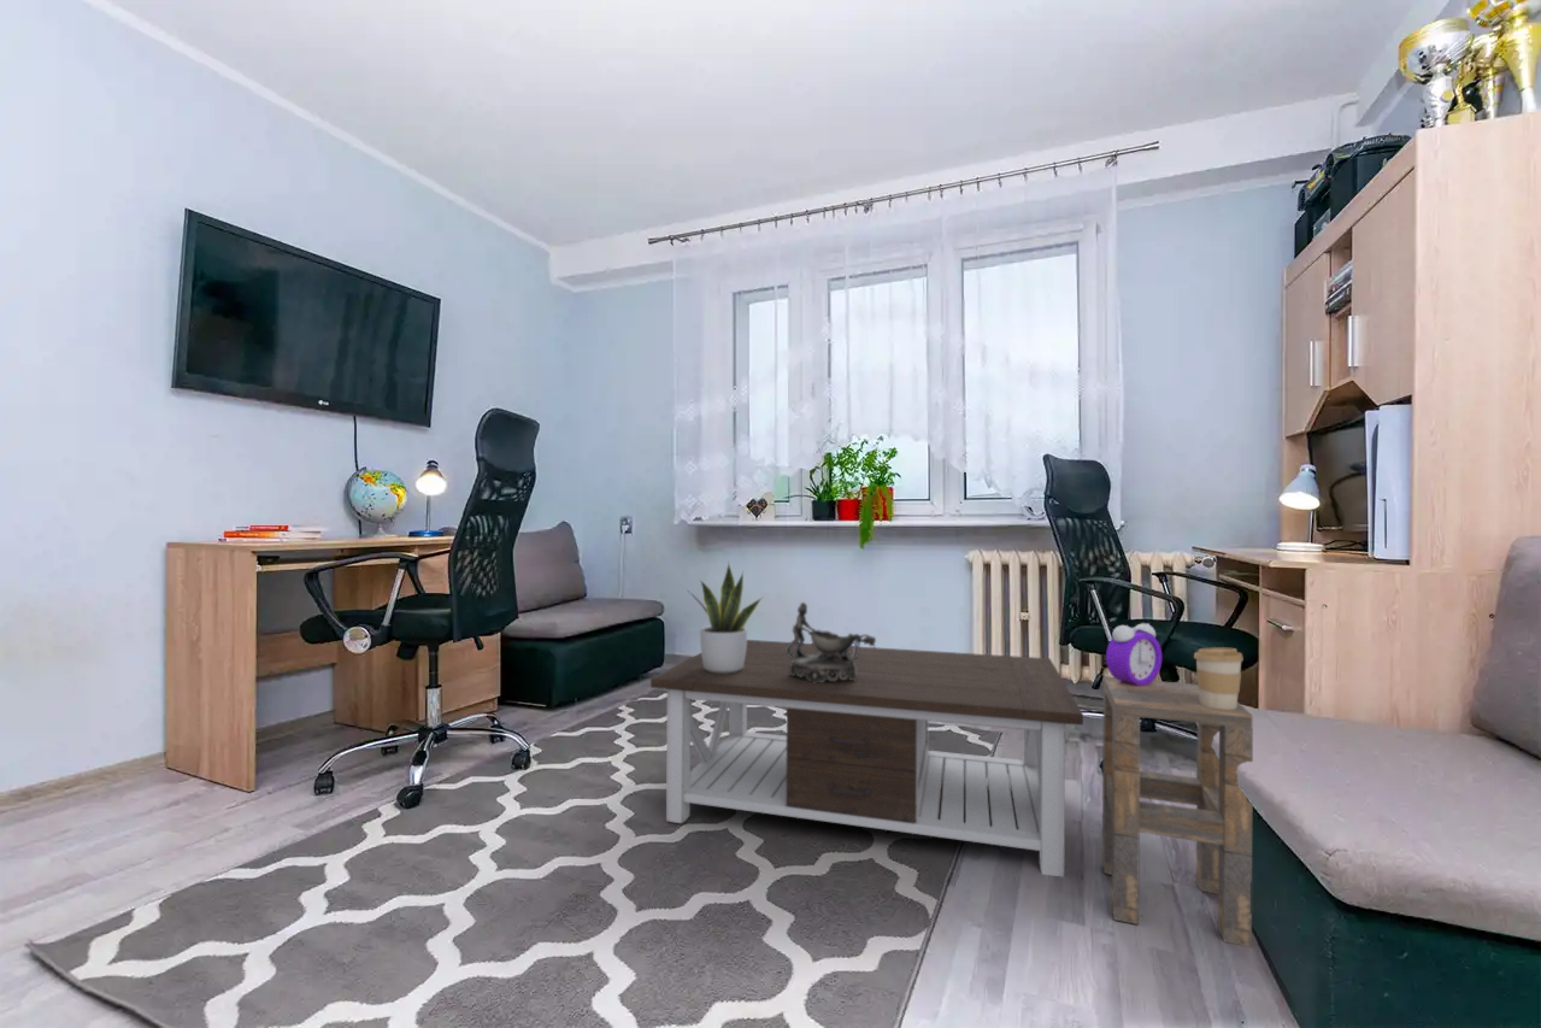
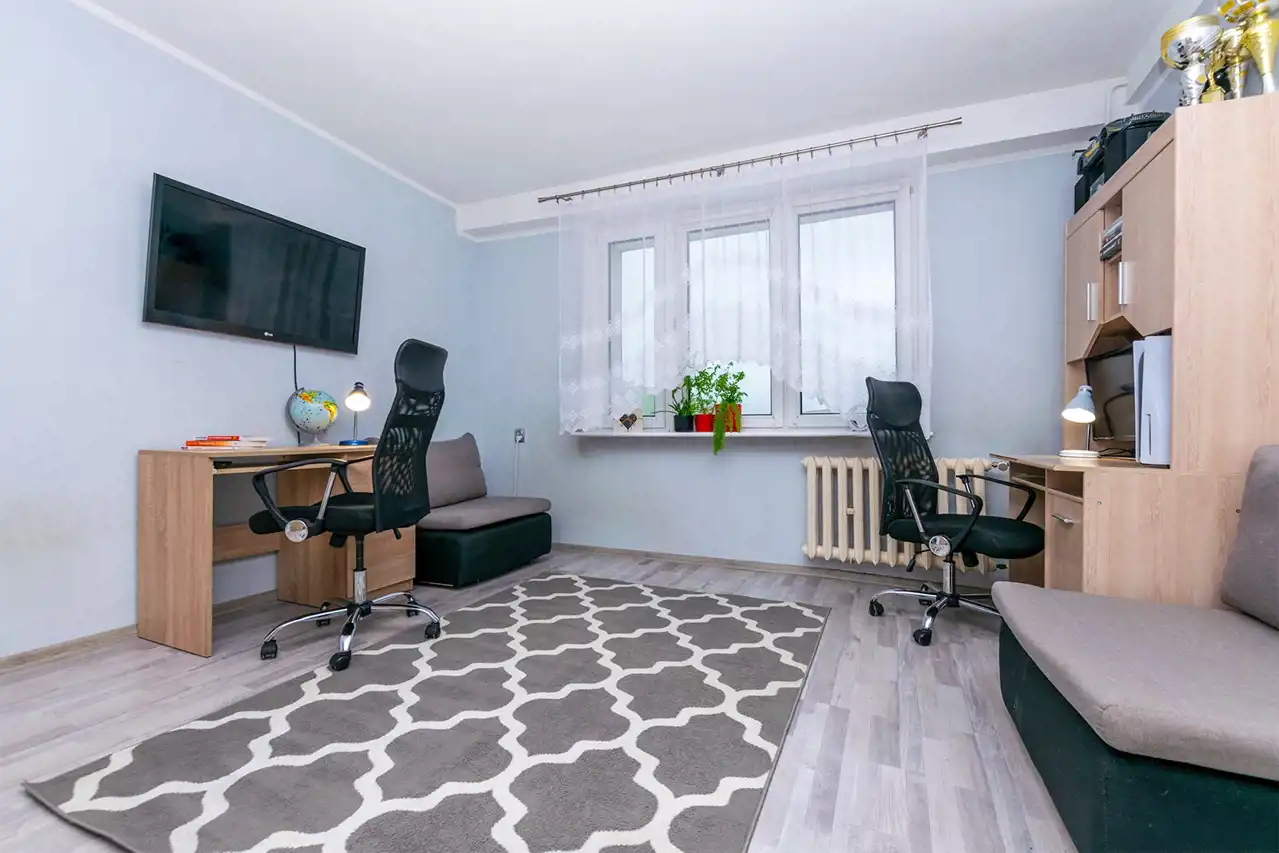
- potted plant [683,560,763,674]
- coffee cup [1193,646,1245,710]
- coffee table [649,639,1084,879]
- side table [1101,675,1254,948]
- alarm clock [1105,622,1163,686]
- decorative bowl [786,601,877,683]
